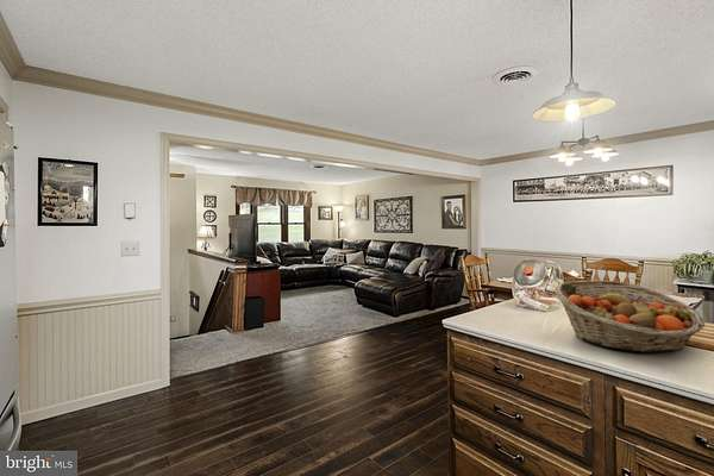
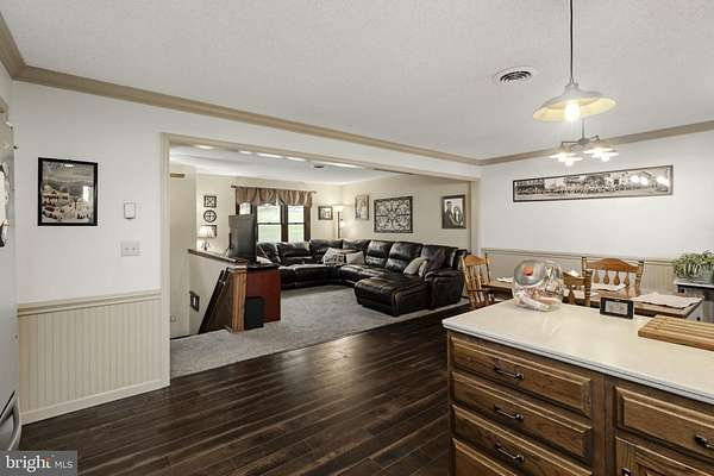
- fruit basket [553,280,706,353]
